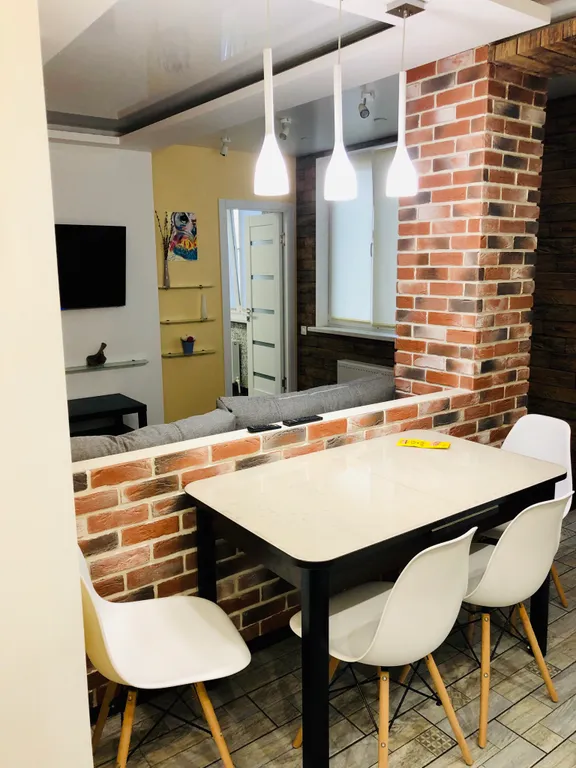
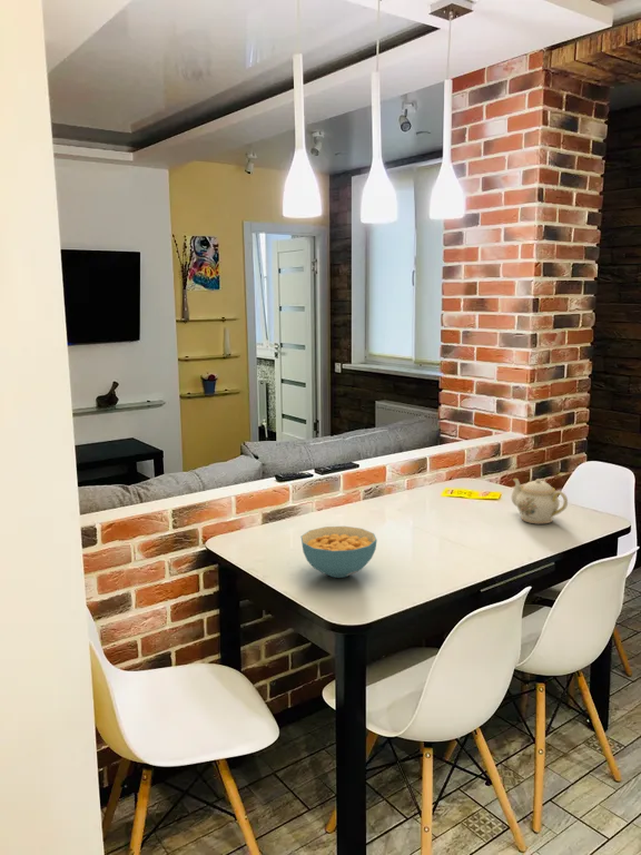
+ cereal bowl [300,525,378,579]
+ teapot [511,478,569,524]
